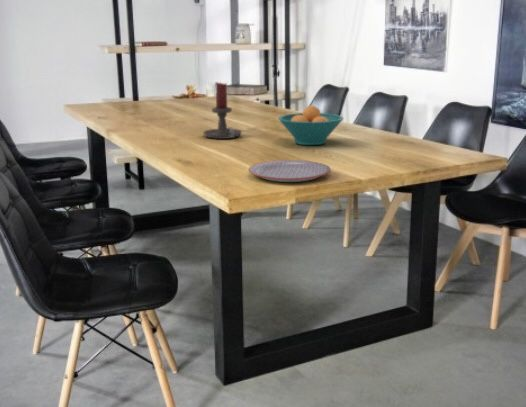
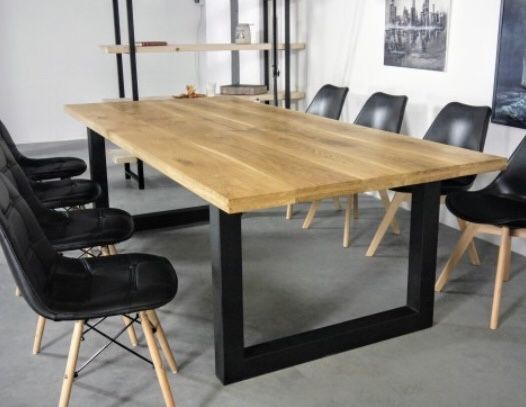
- plate [247,159,332,183]
- candle holder [202,81,243,140]
- fruit bowl [277,104,345,146]
